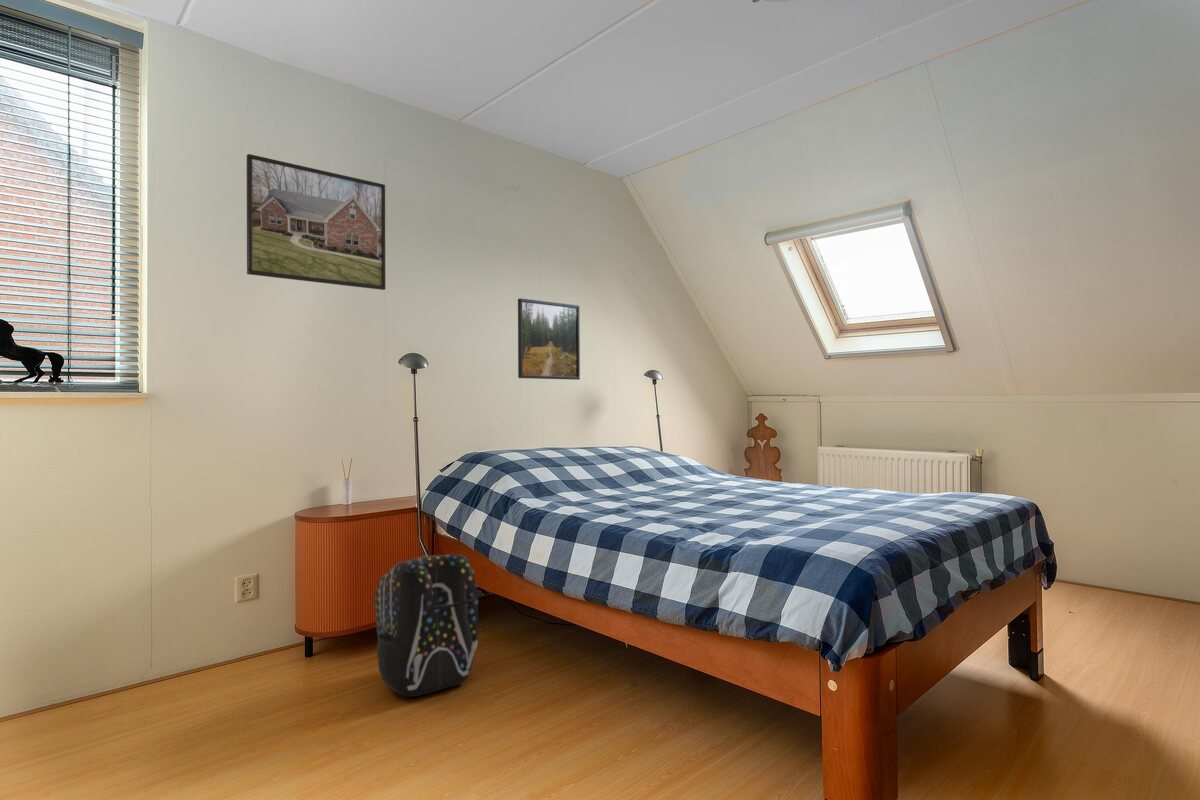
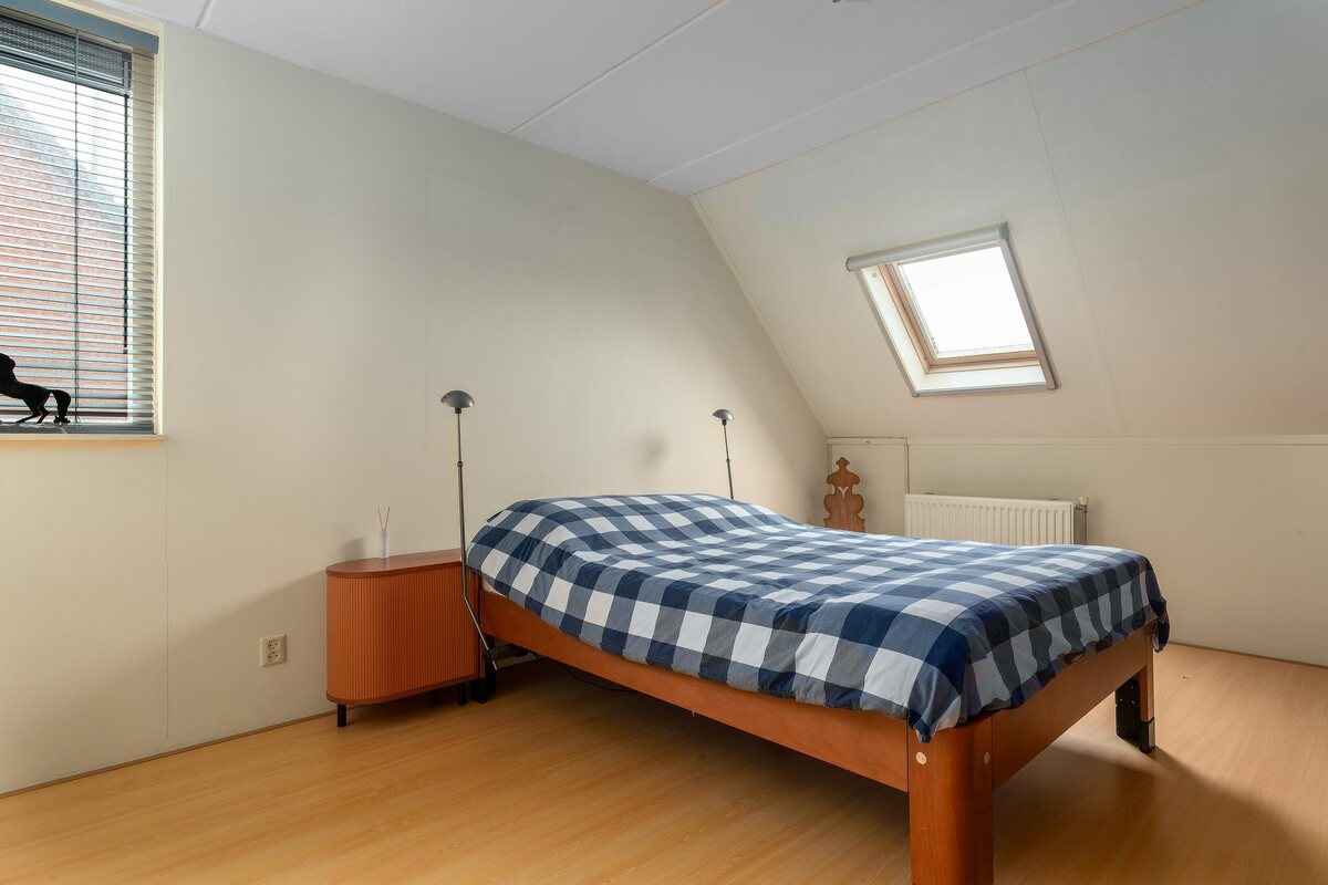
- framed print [246,153,387,291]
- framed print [517,298,581,381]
- backpack [373,553,479,698]
